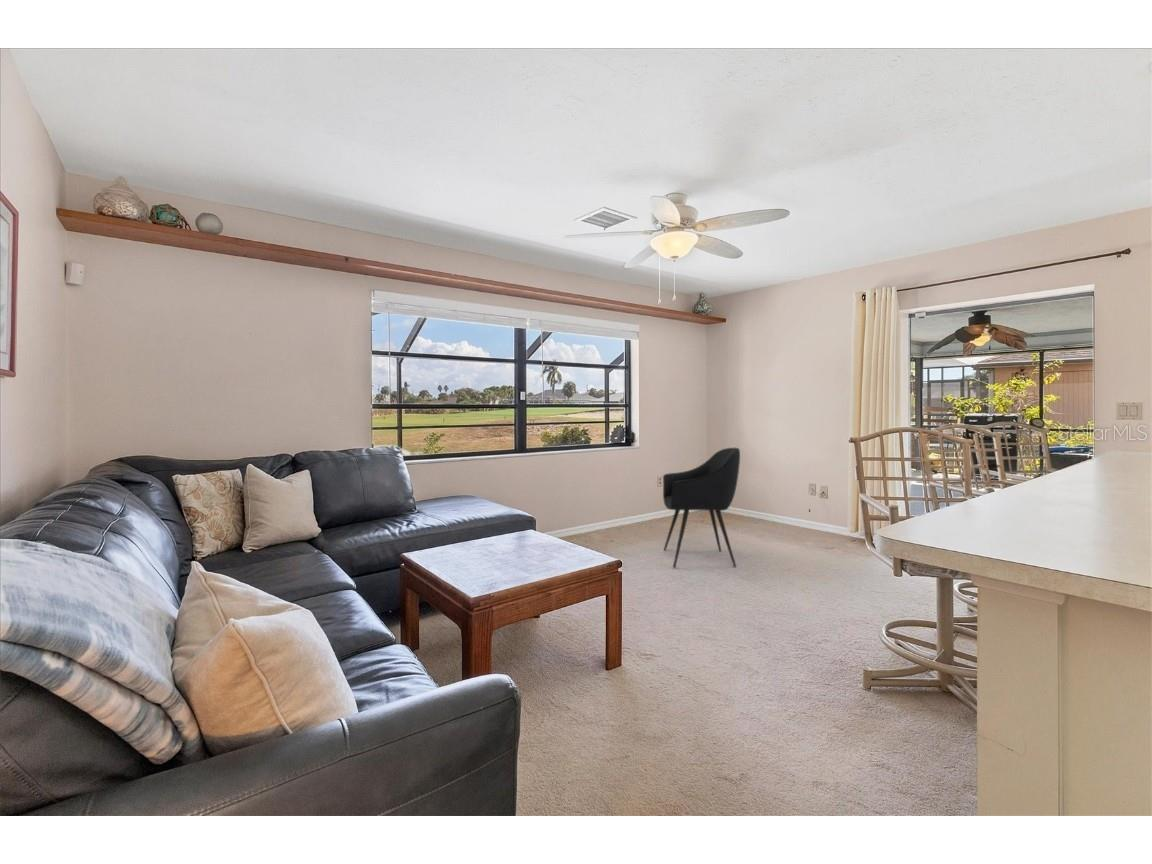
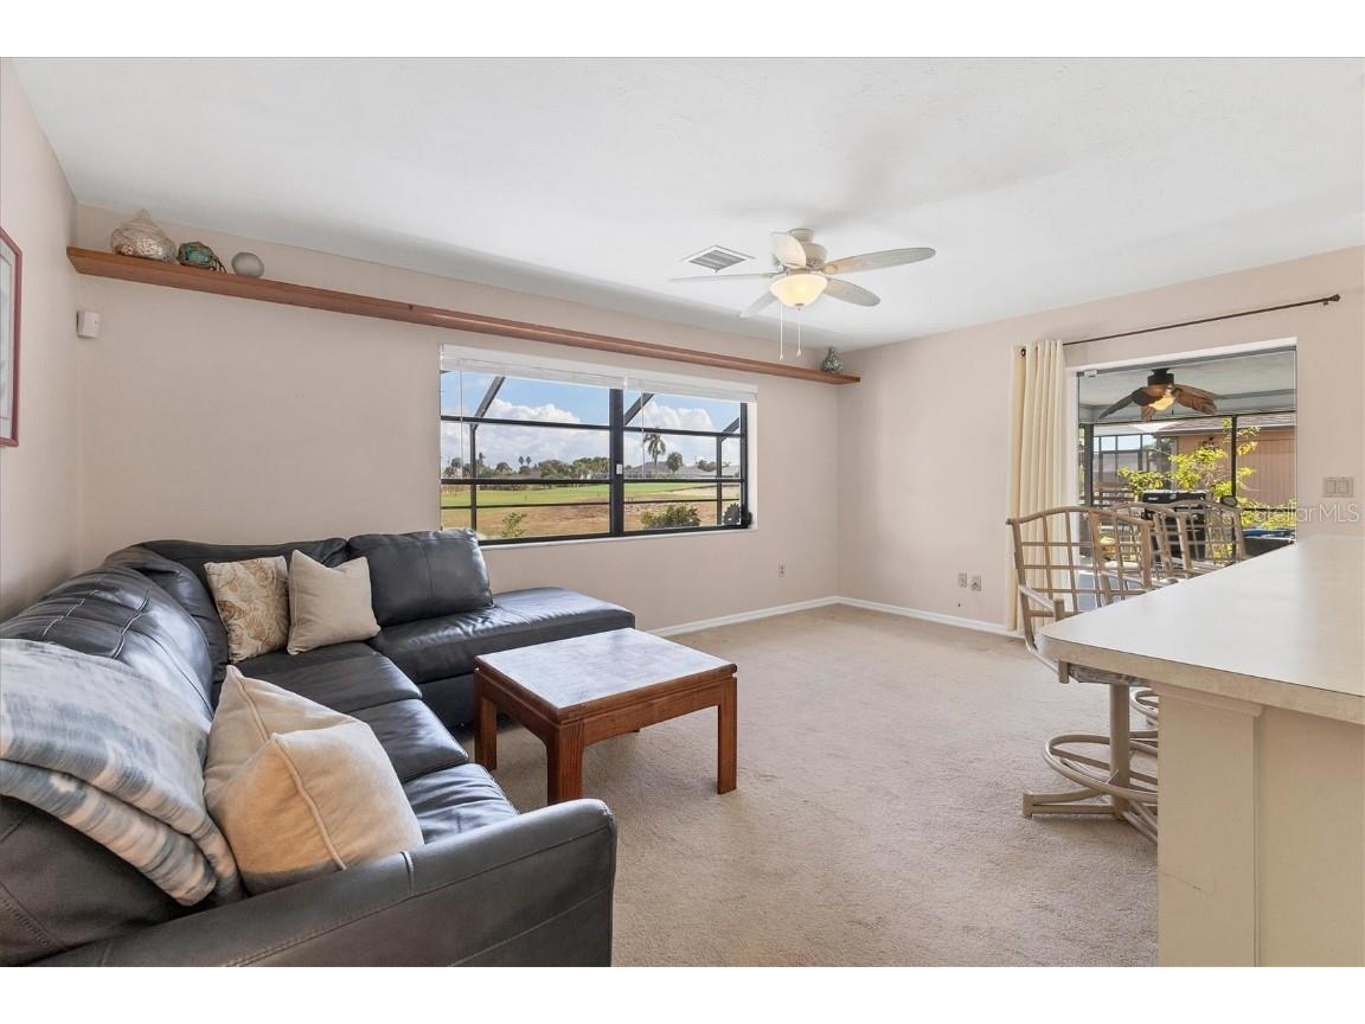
- armchair [662,447,741,569]
